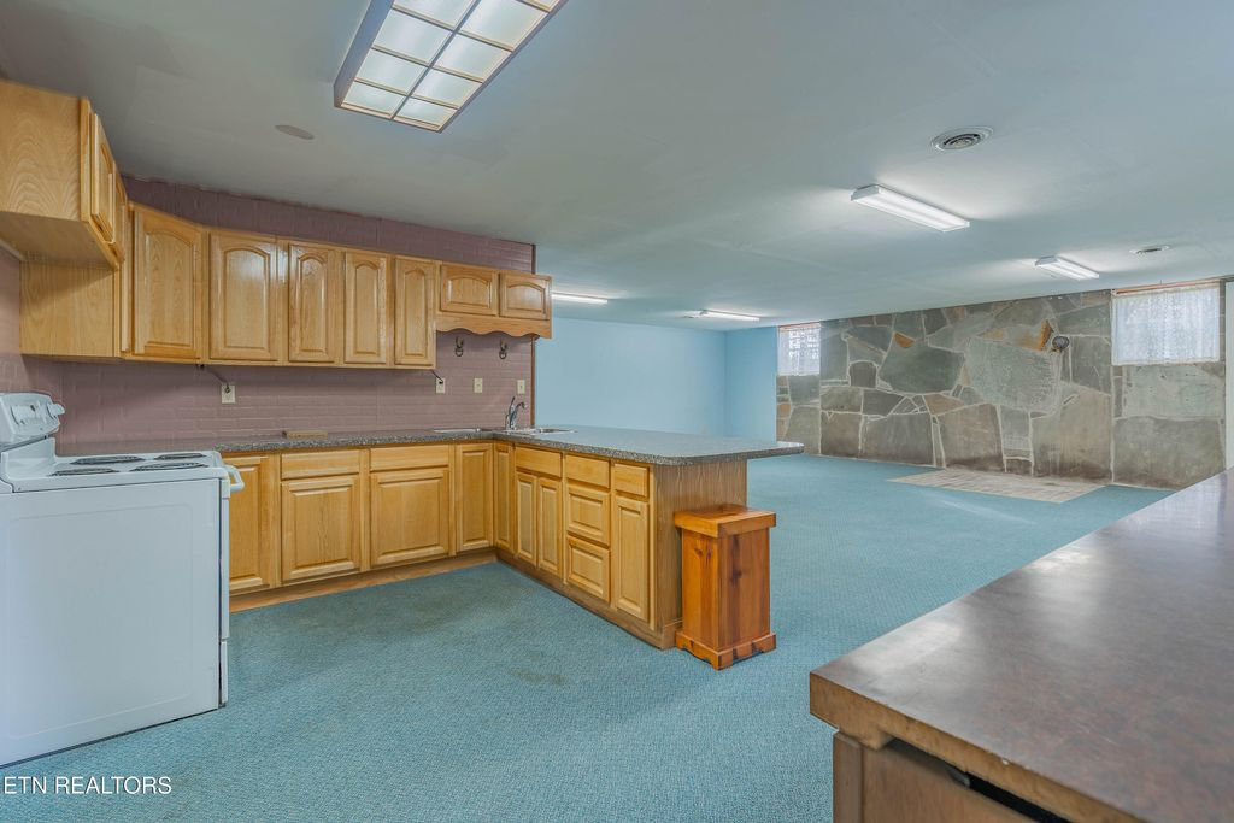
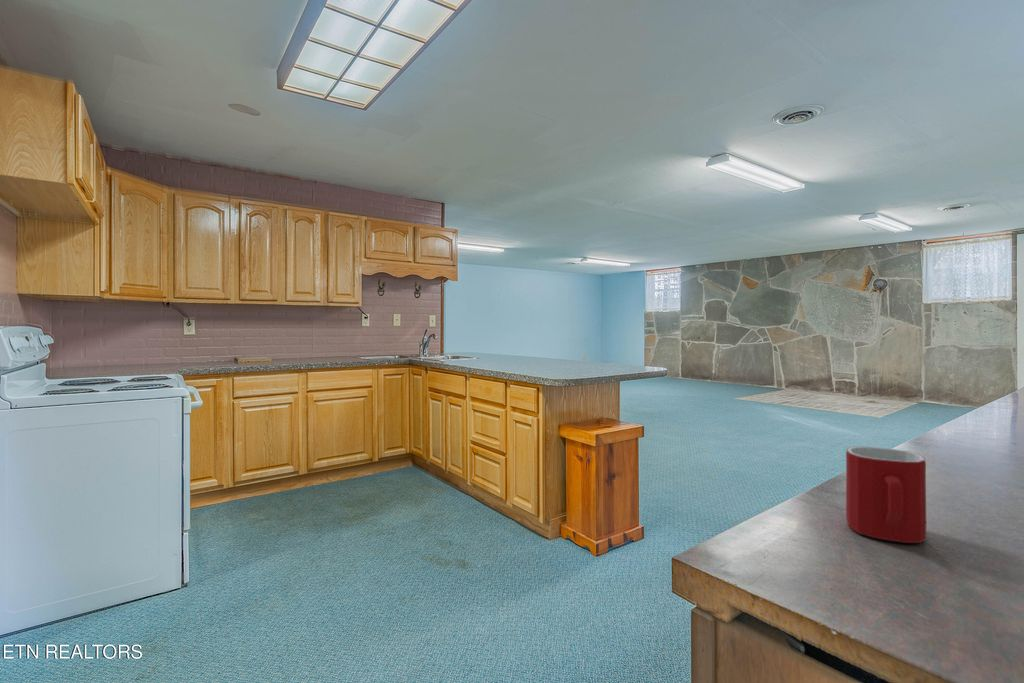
+ mug [845,446,927,544]
